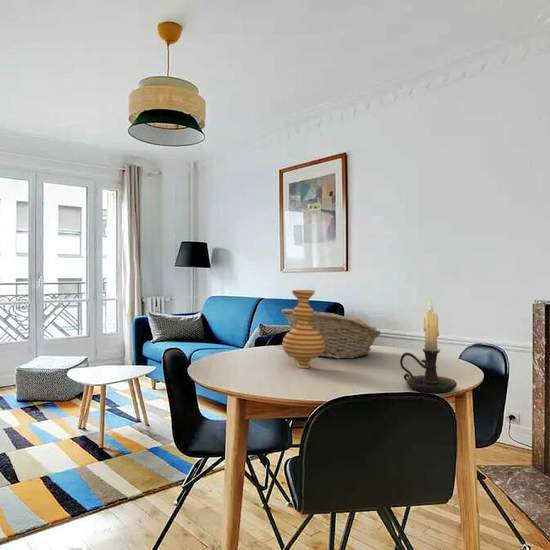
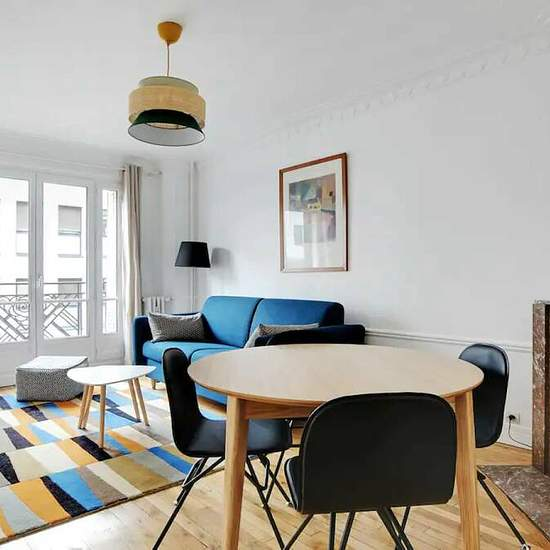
- candle holder [399,298,458,394]
- fruit basket [280,308,382,360]
- vase [282,289,325,369]
